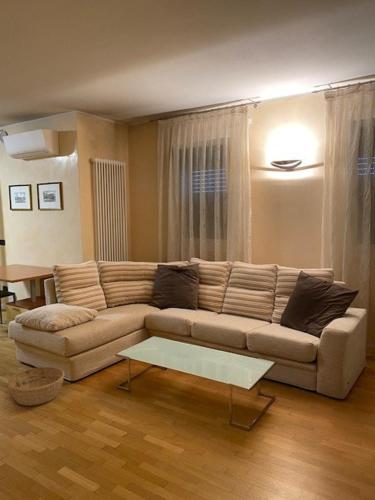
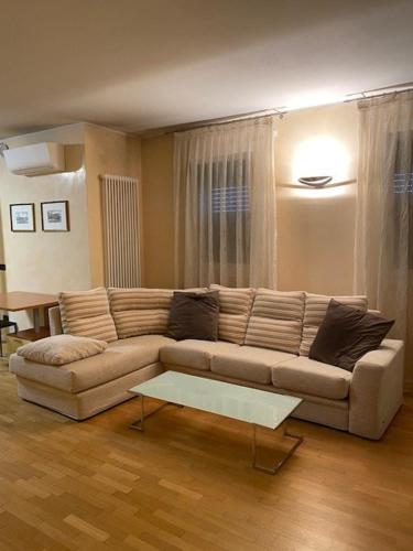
- basket [6,366,65,407]
